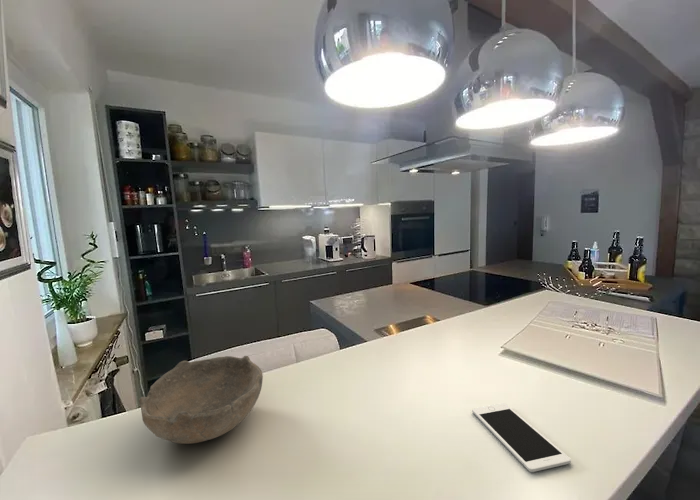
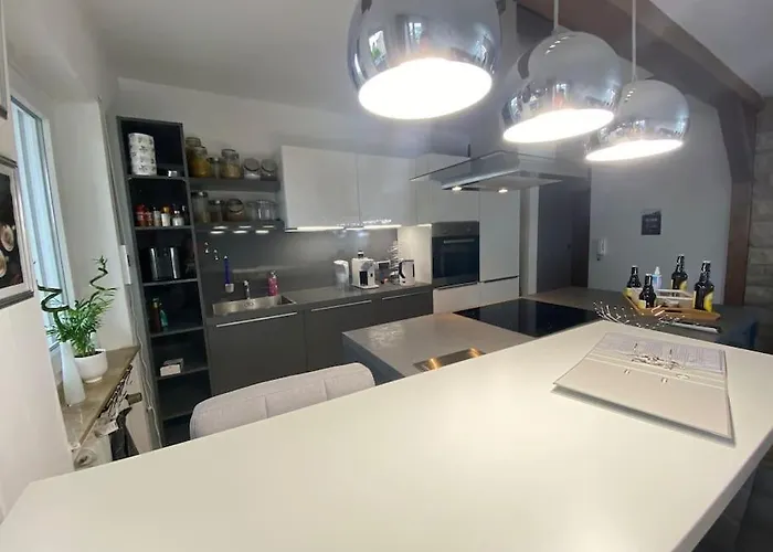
- bowl [138,355,264,445]
- cell phone [471,402,572,473]
